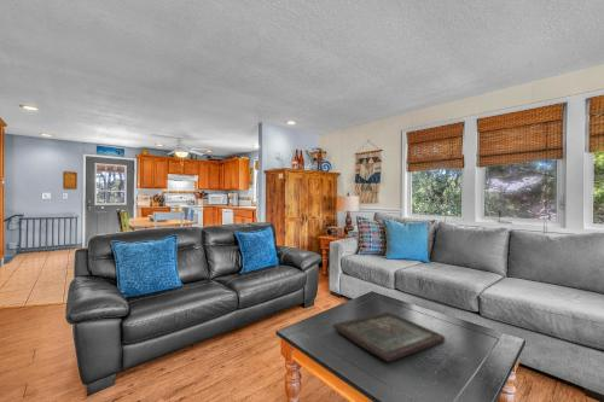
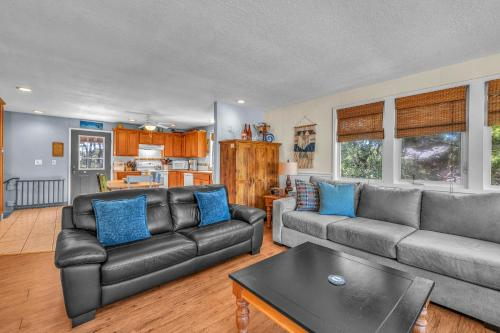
- board game [332,310,447,363]
